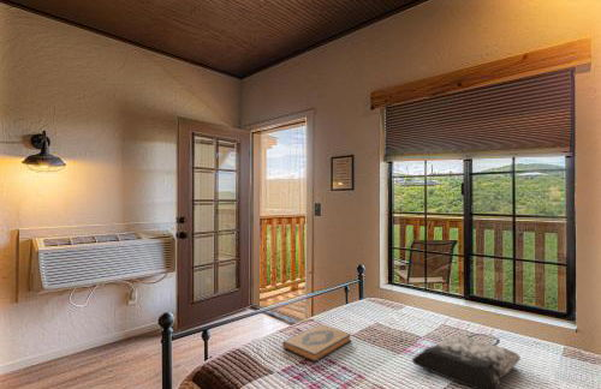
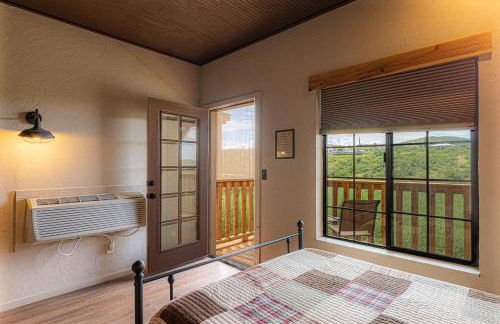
- hardback book [281,323,352,364]
- tote bag [411,333,522,389]
